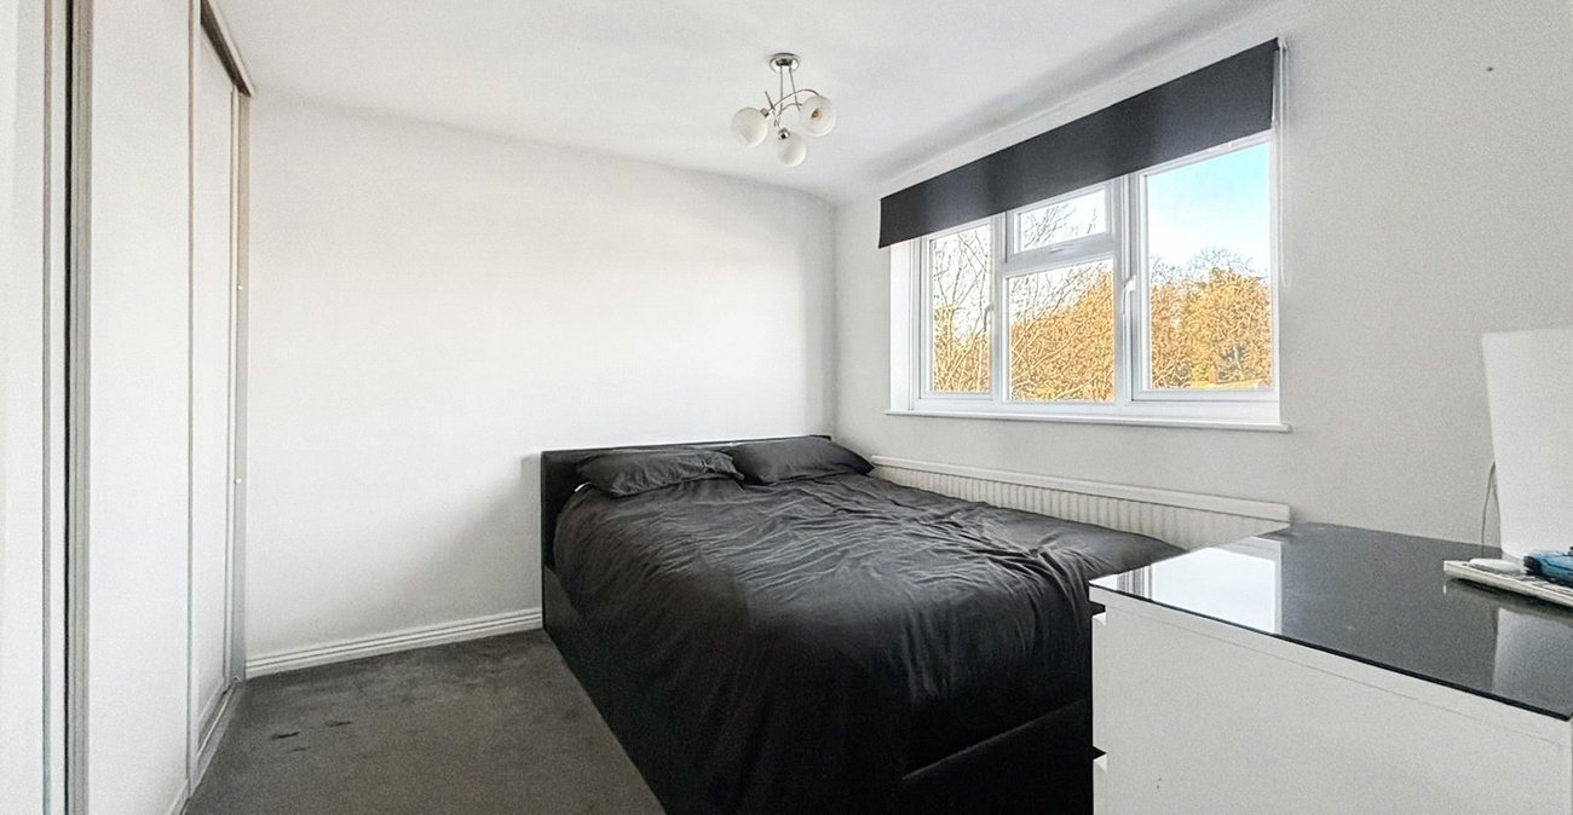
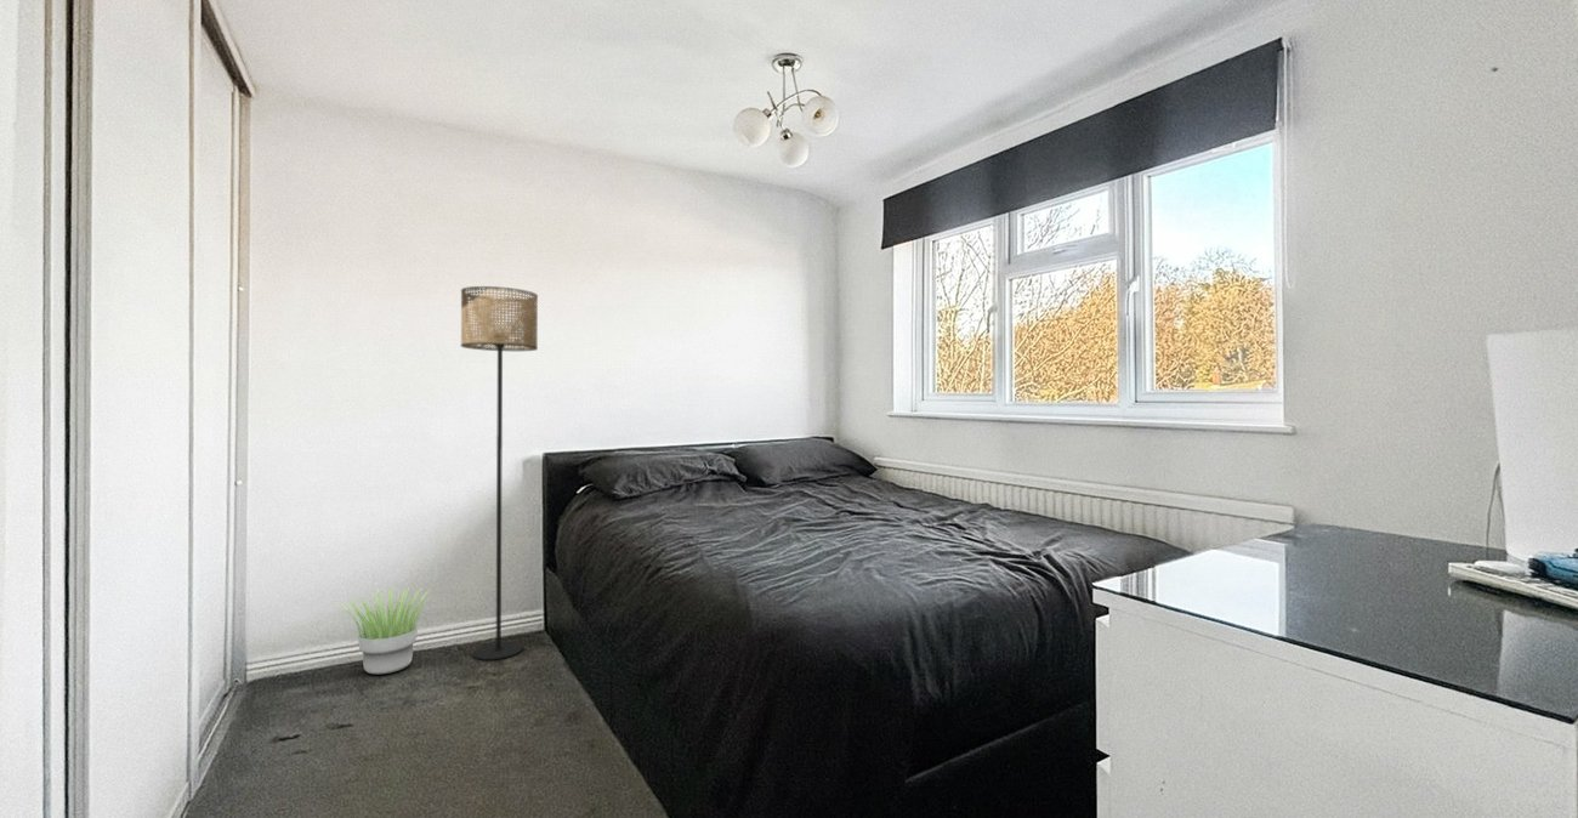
+ floor lamp [460,285,539,661]
+ potted plant [341,586,432,676]
